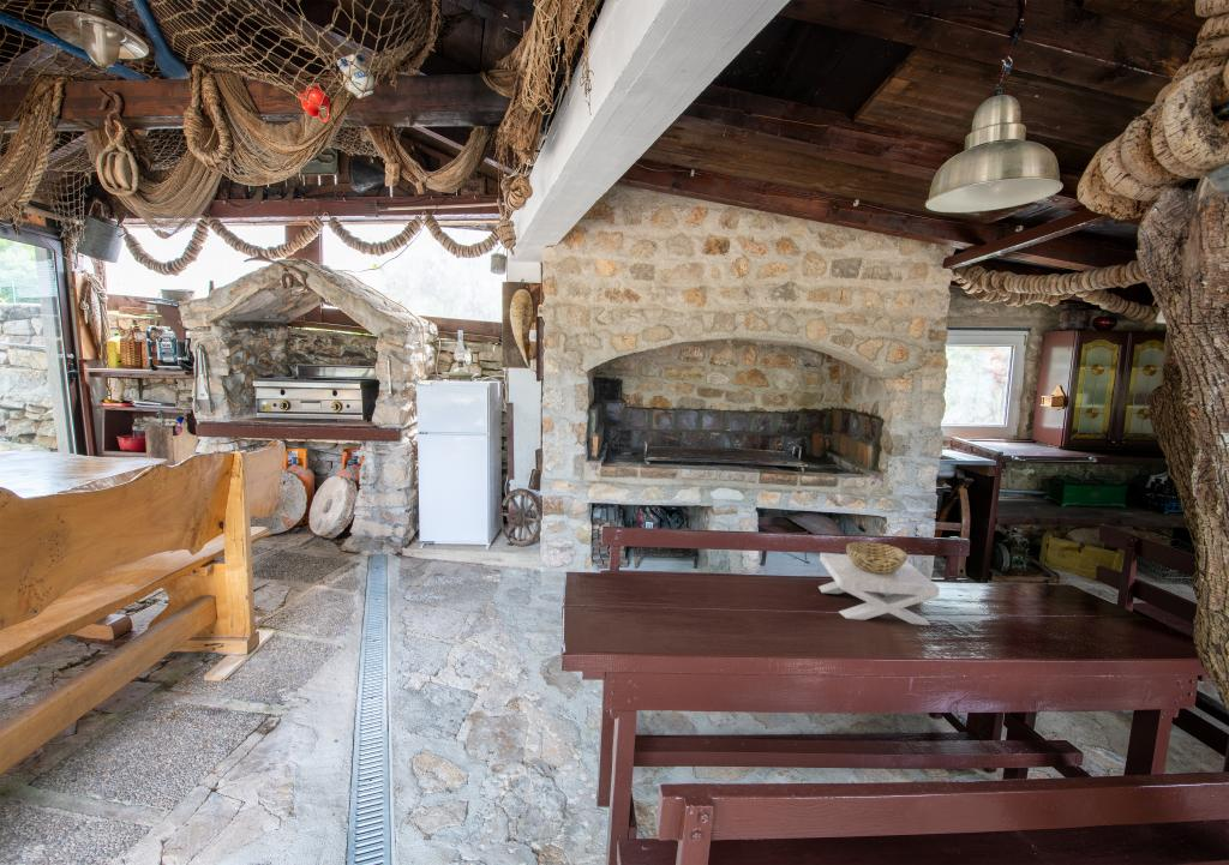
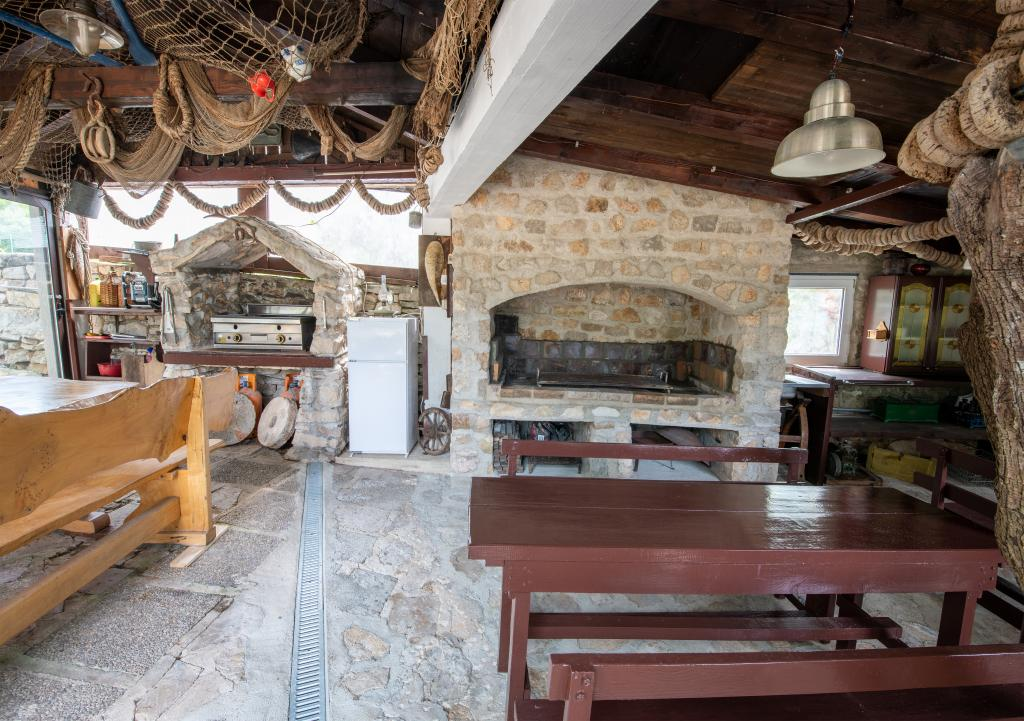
- decorative bowl [817,541,941,626]
